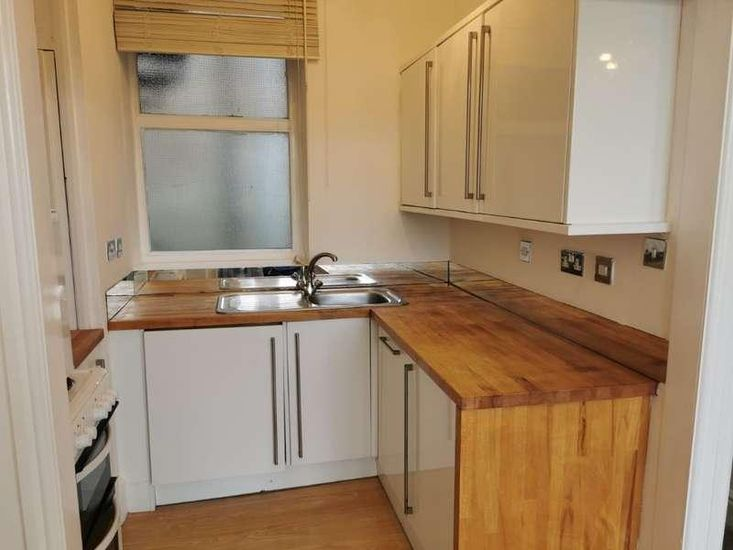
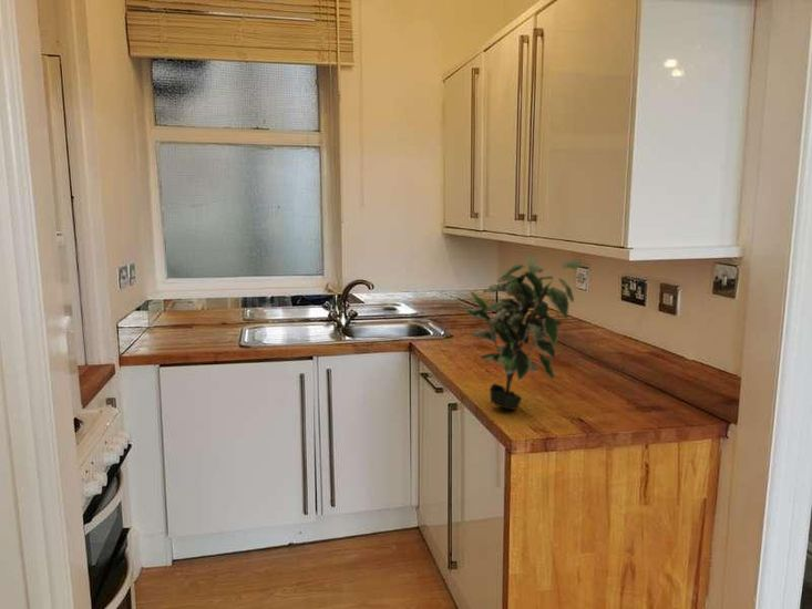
+ potted plant [465,256,583,411]
